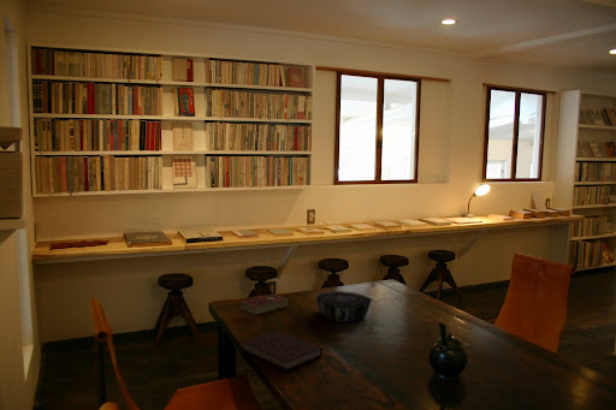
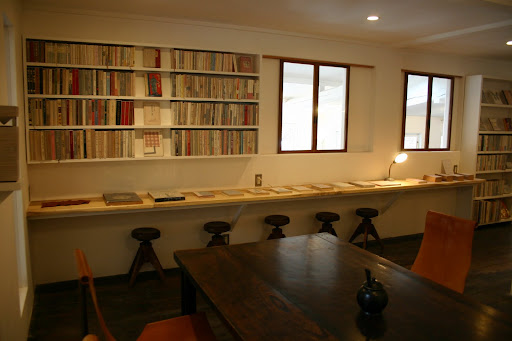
- notebook [242,329,324,372]
- decorative bowl [314,290,373,323]
- hardcover book [238,293,289,316]
